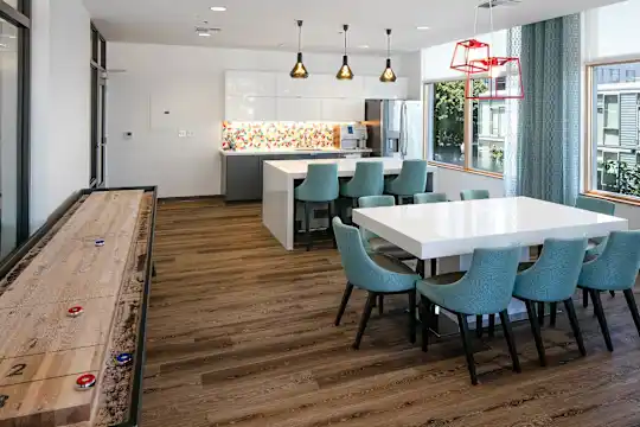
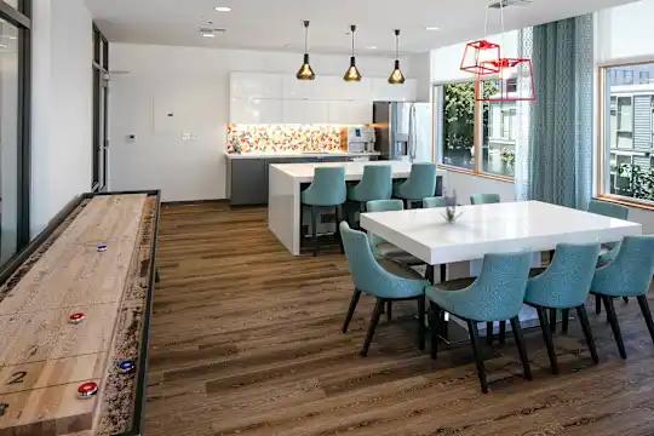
+ plant [438,180,466,223]
